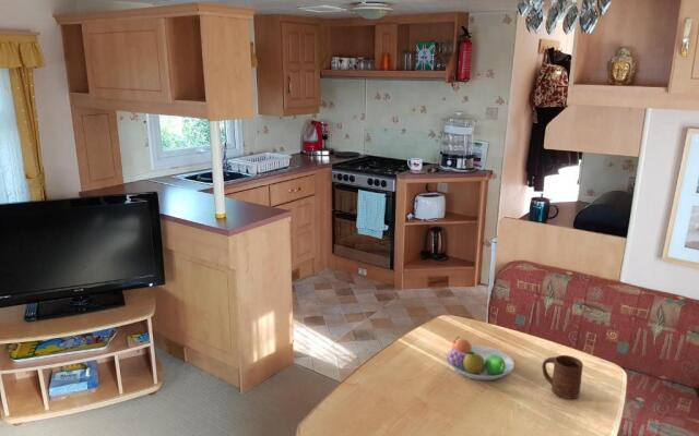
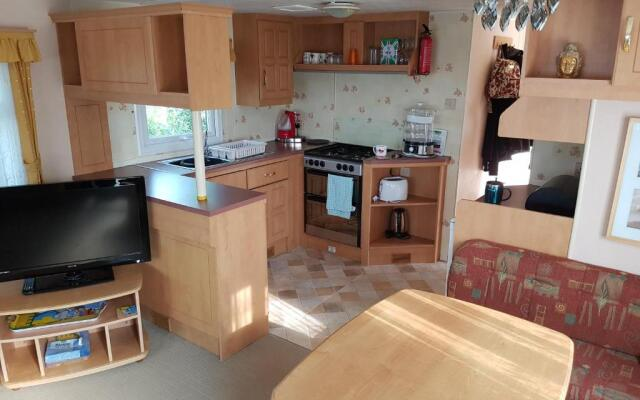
- cup [541,354,584,399]
- fruit bowl [446,336,516,382]
